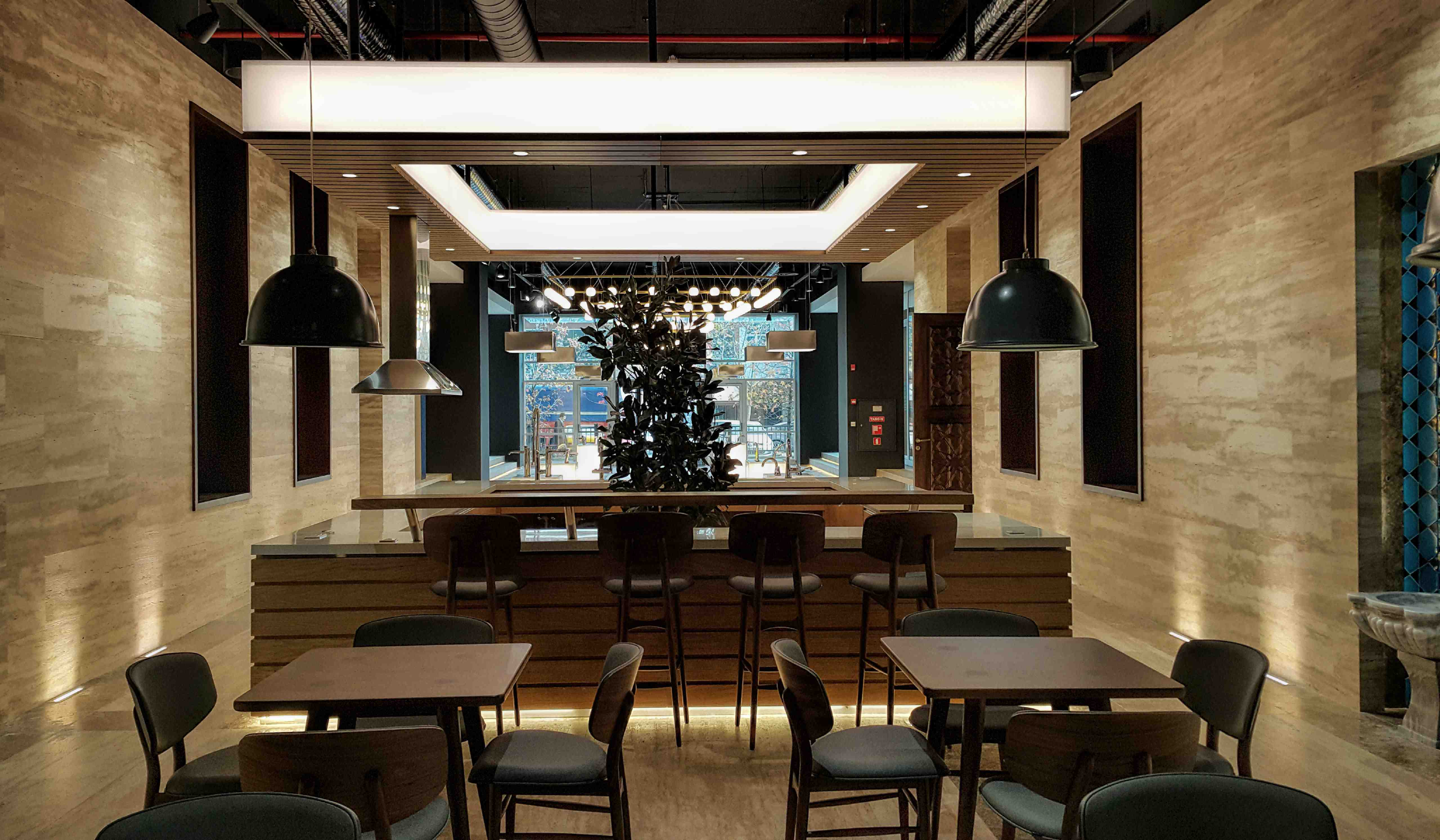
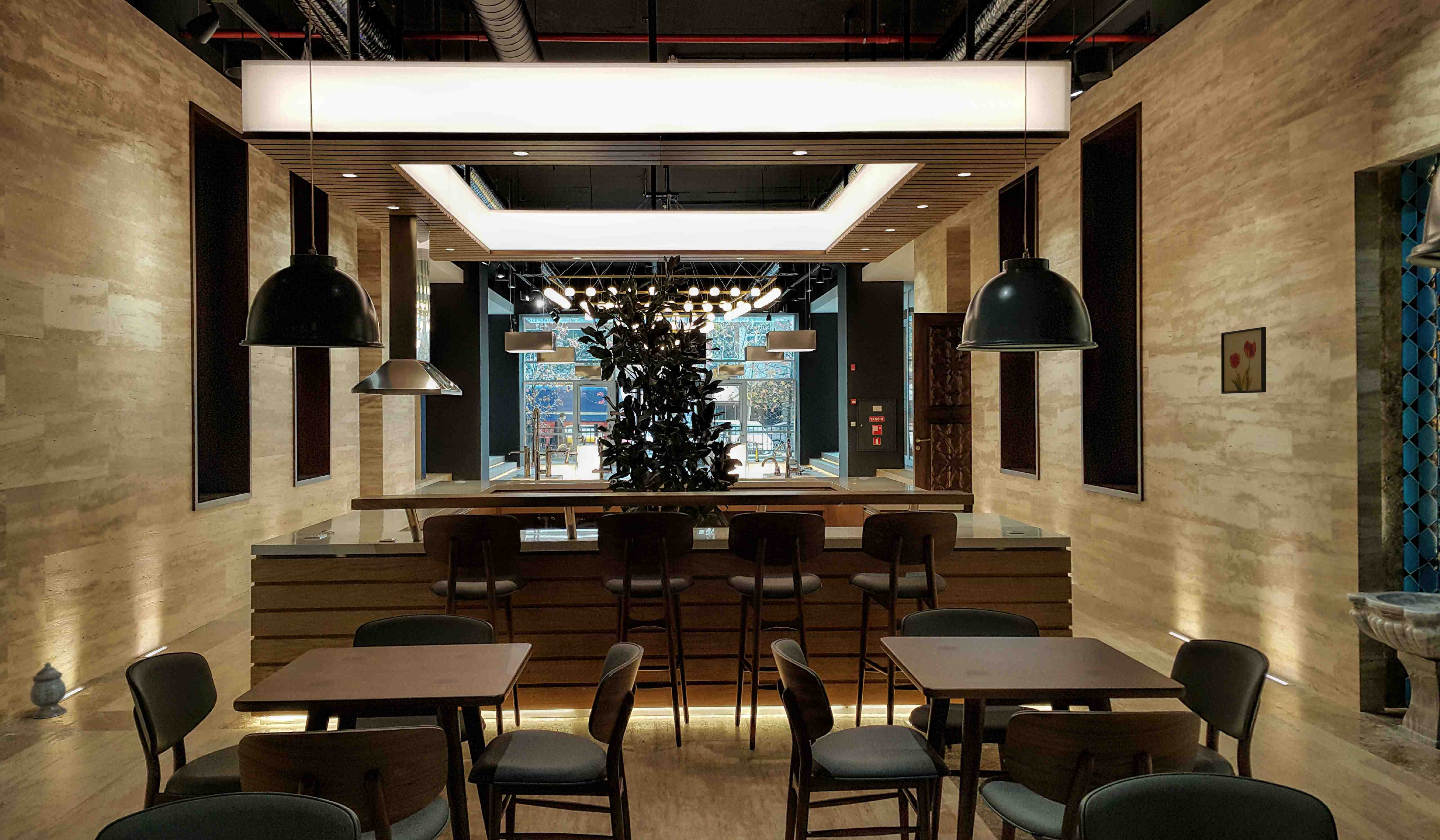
+ lantern [30,662,68,719]
+ wall art [1221,327,1266,394]
